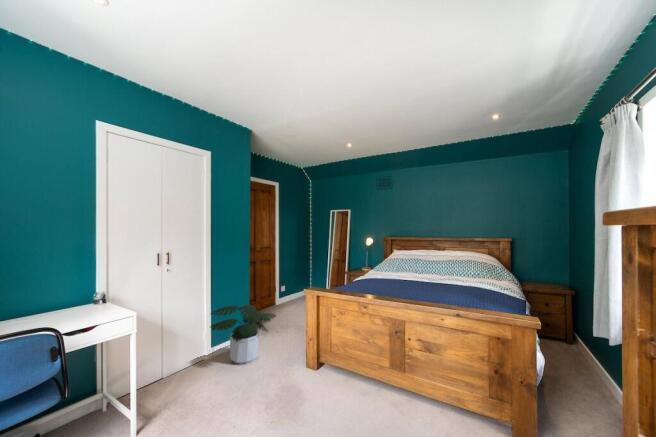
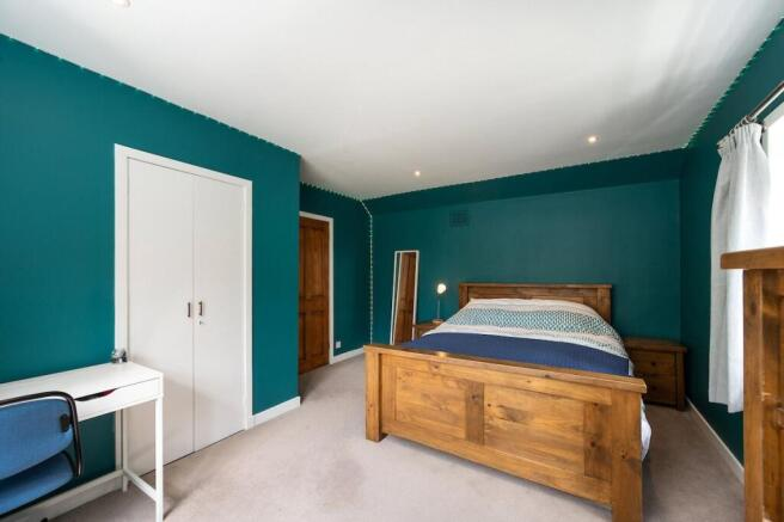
- potted plant [209,304,277,365]
